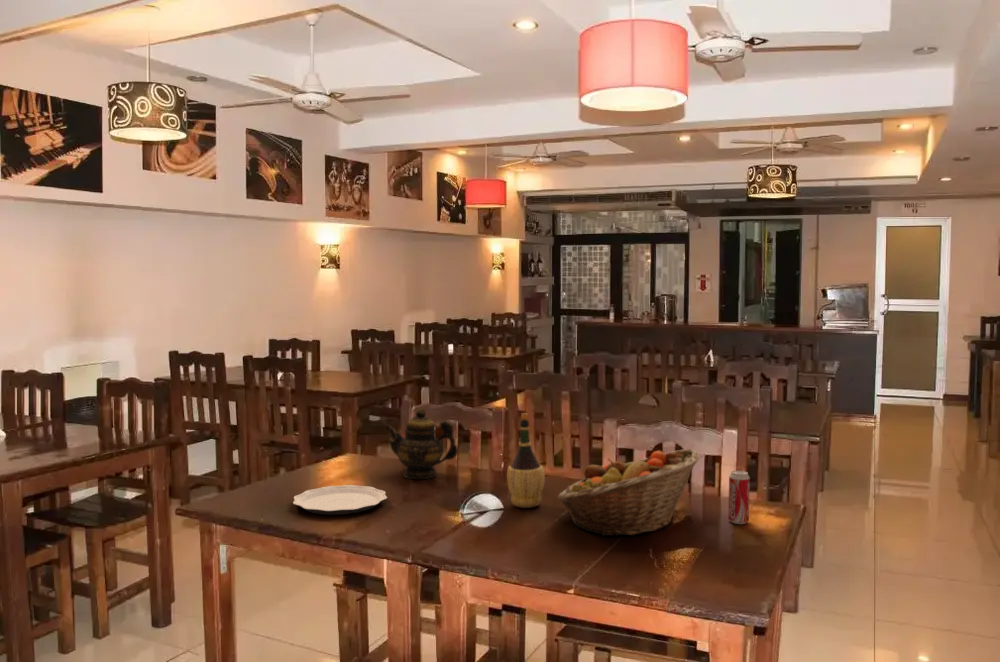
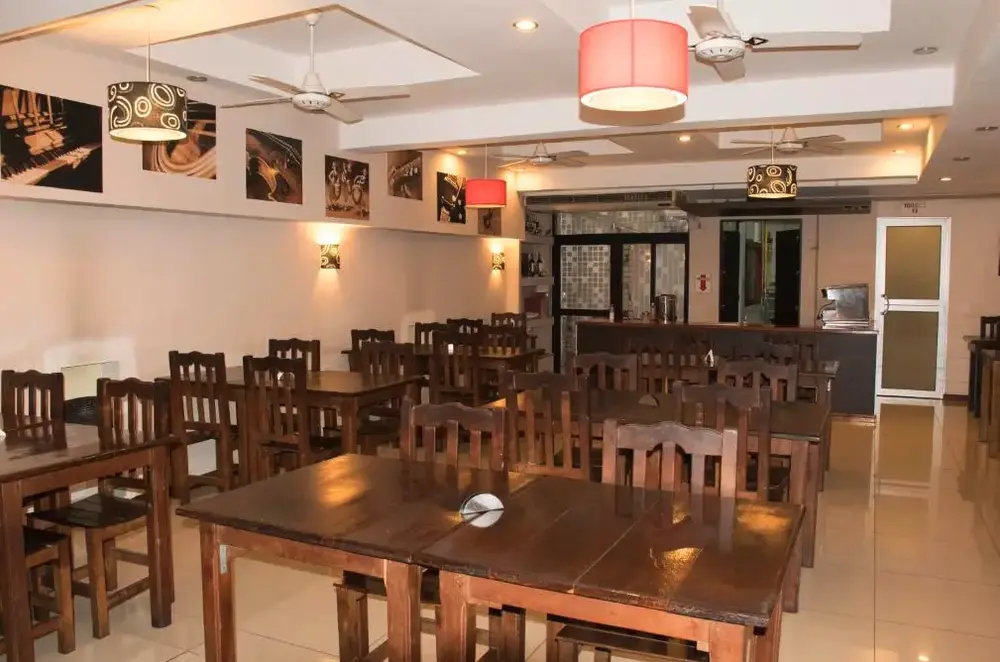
- wine bottle [506,412,546,509]
- plate [292,484,388,516]
- fruit basket [557,448,701,537]
- beverage can [727,470,751,525]
- teapot [384,407,459,480]
